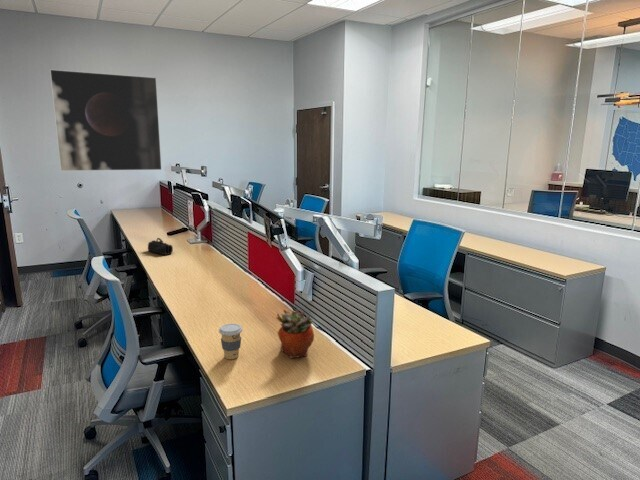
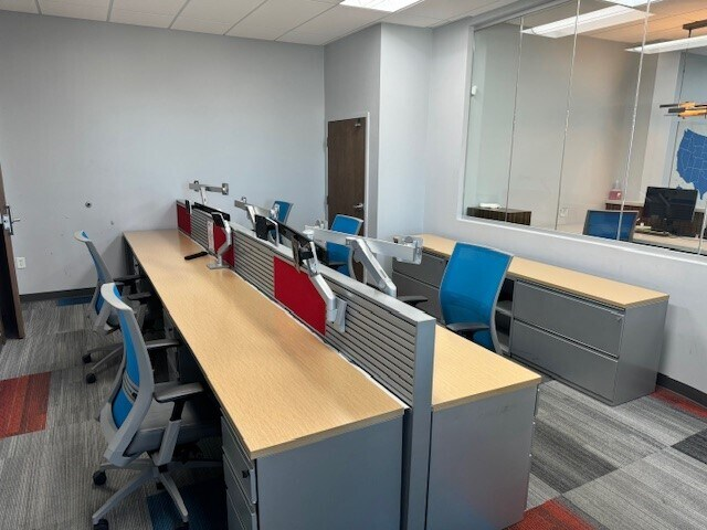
- pencil case [147,237,174,256]
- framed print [49,69,163,172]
- coffee cup [218,323,243,360]
- succulent planter [275,306,315,359]
